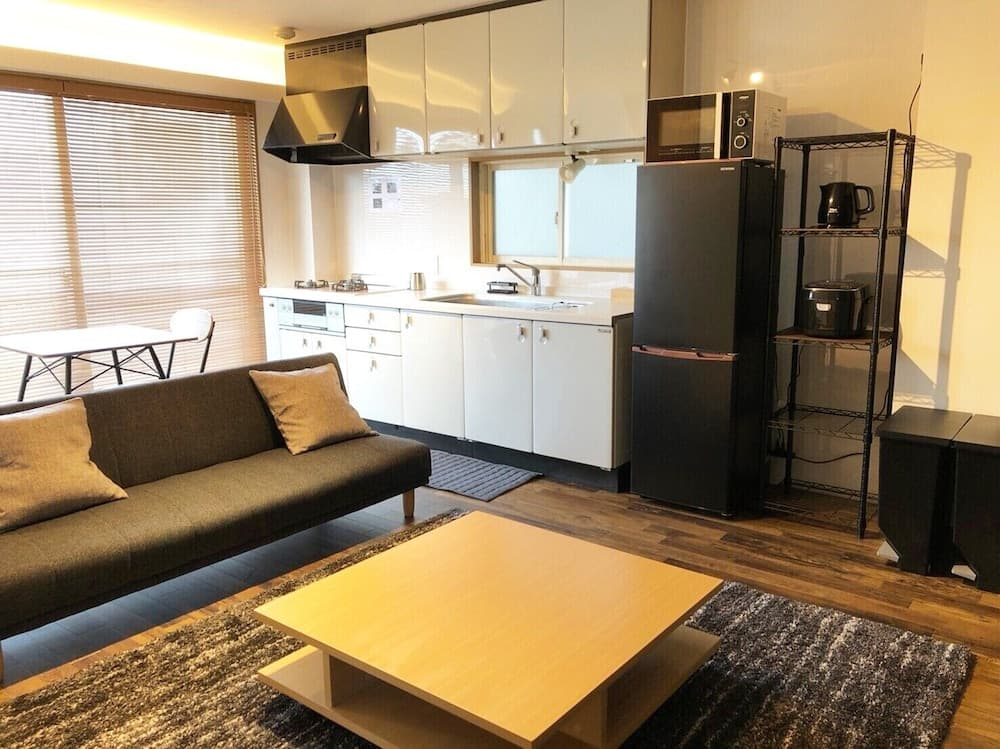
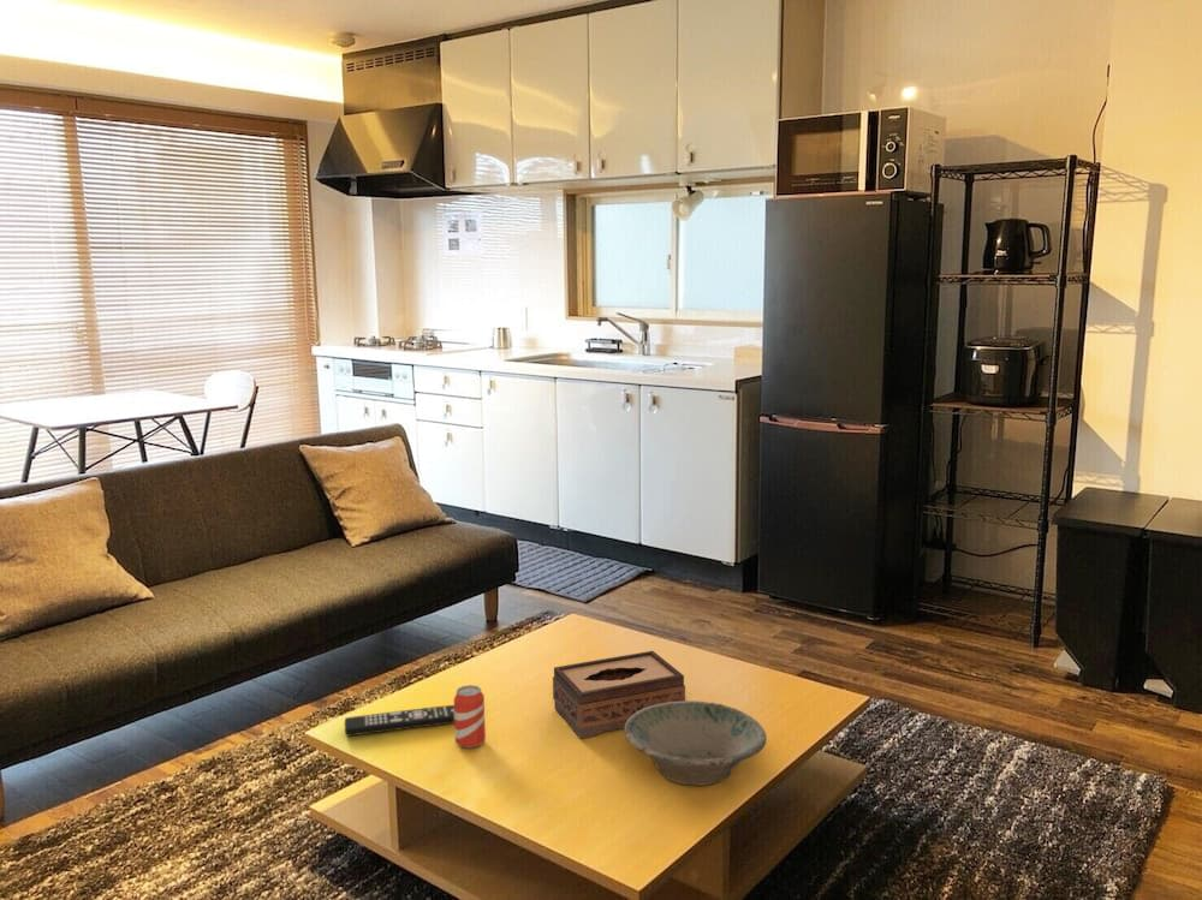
+ tissue box [552,650,686,739]
+ remote control [344,704,454,737]
+ beverage can [453,684,487,750]
+ bowl [623,699,768,787]
